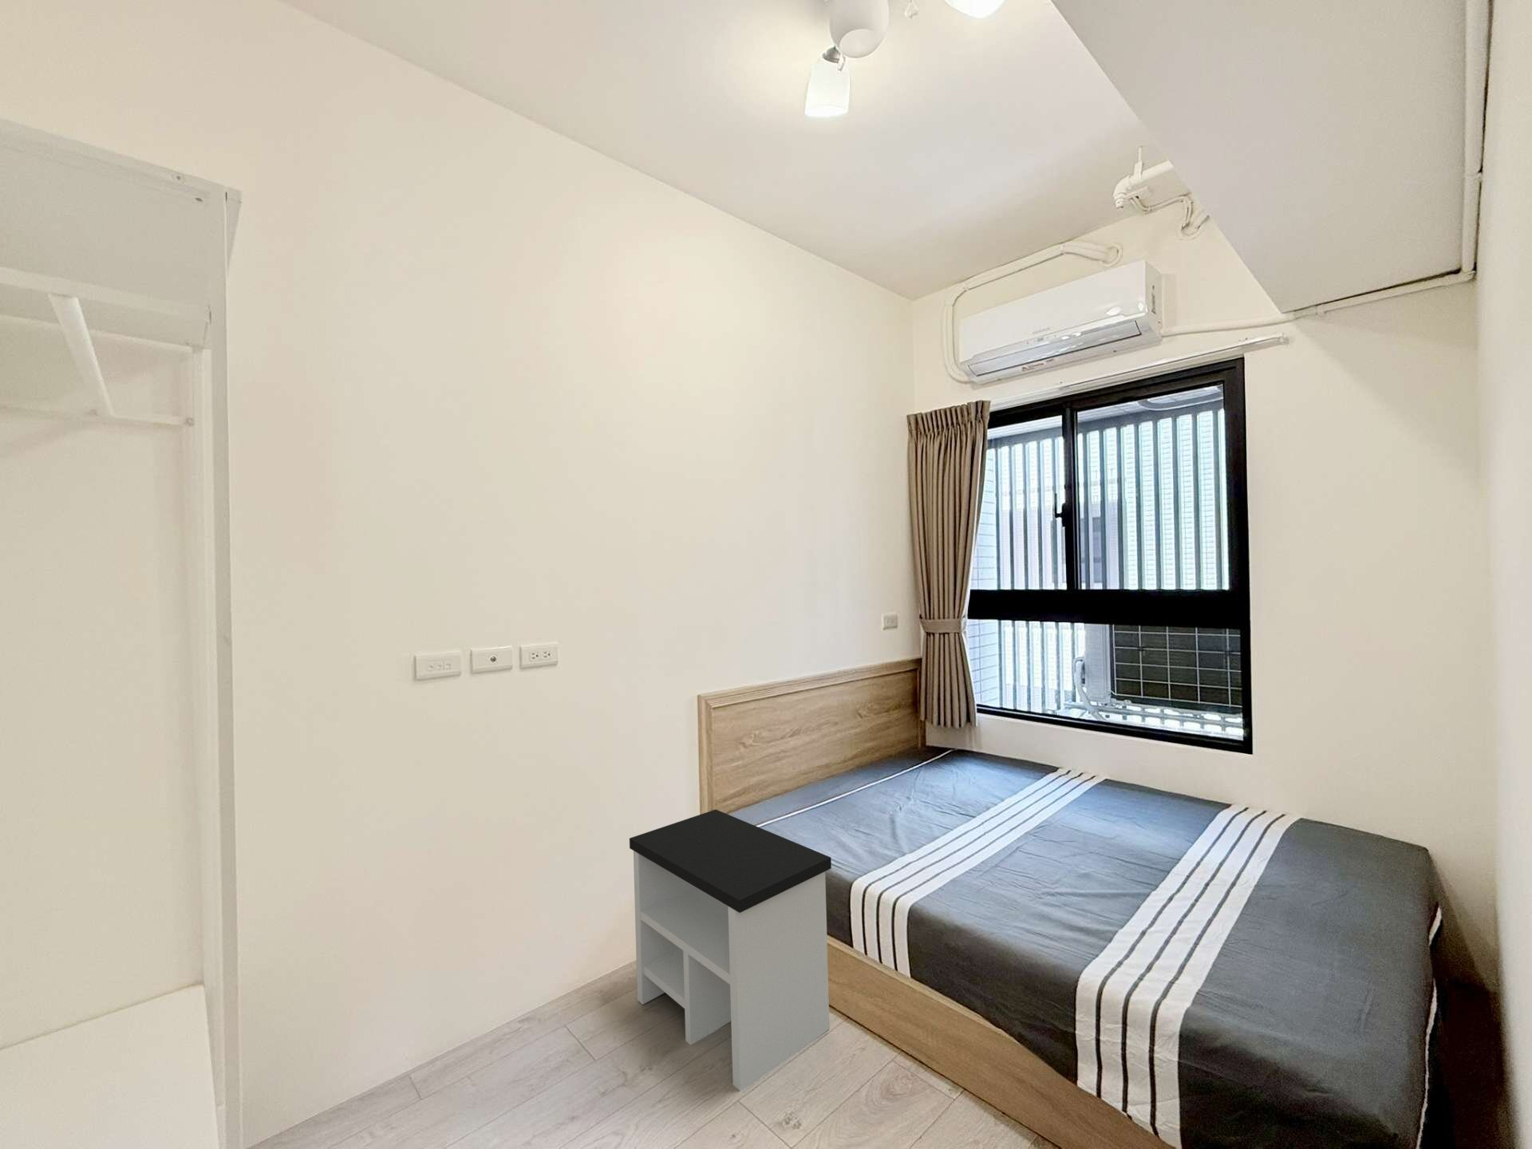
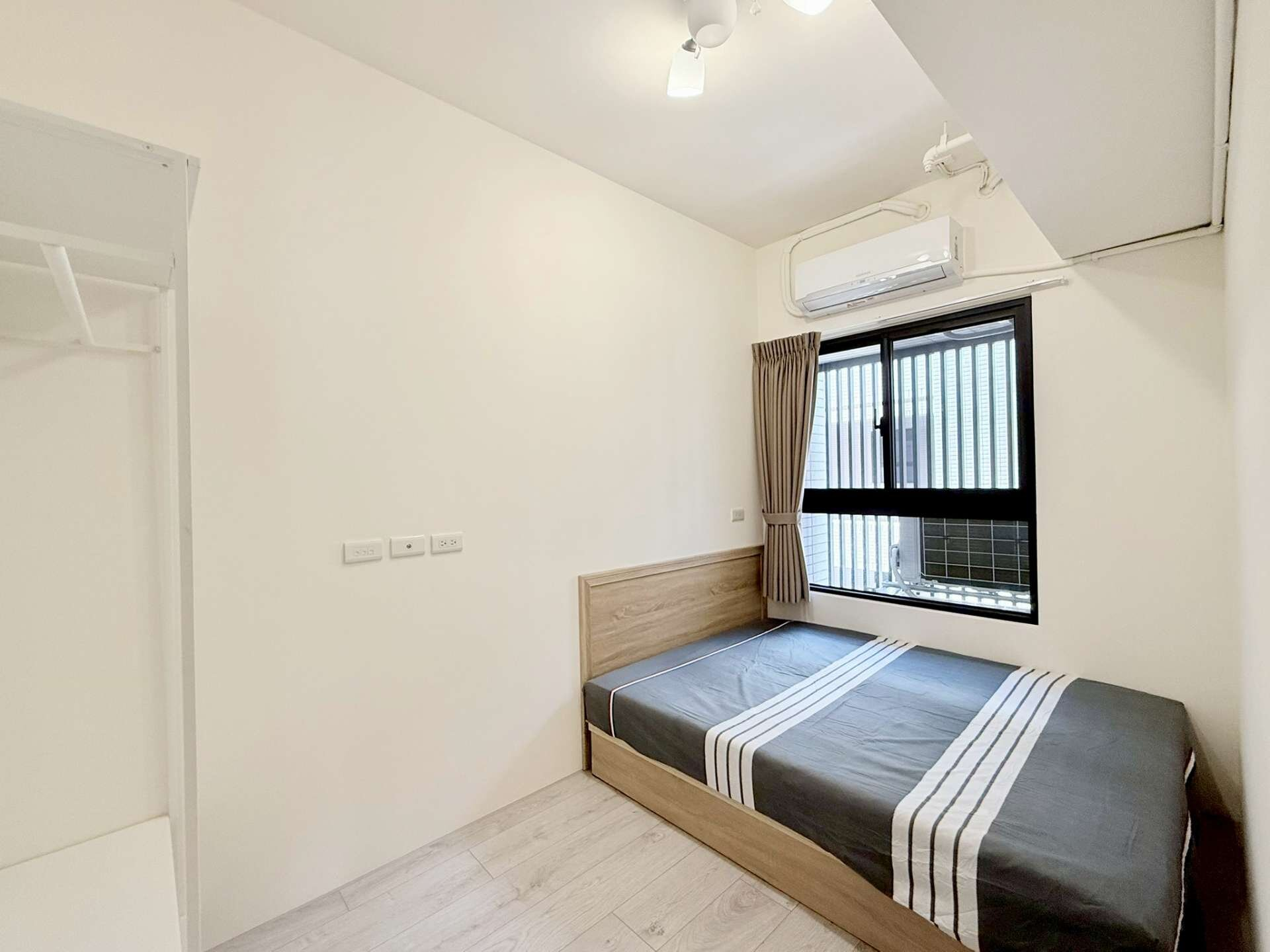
- side table [628,809,832,1091]
